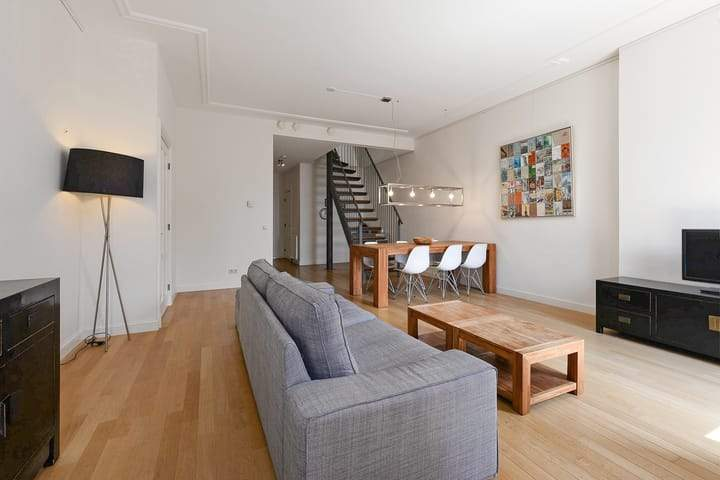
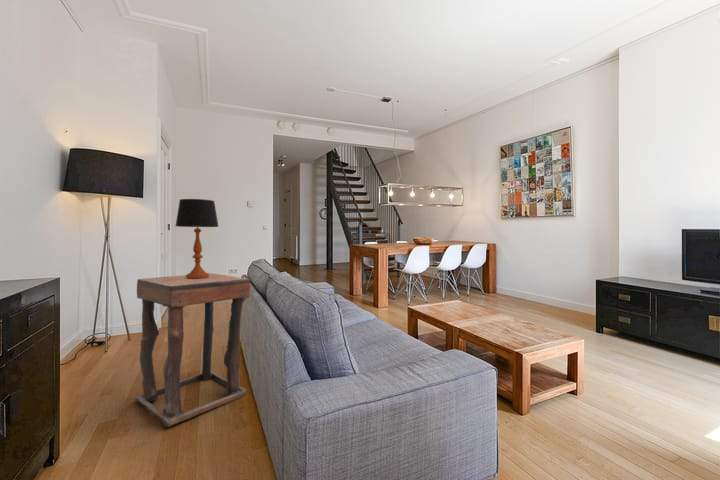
+ side table [134,272,251,428]
+ table lamp [175,198,220,278]
